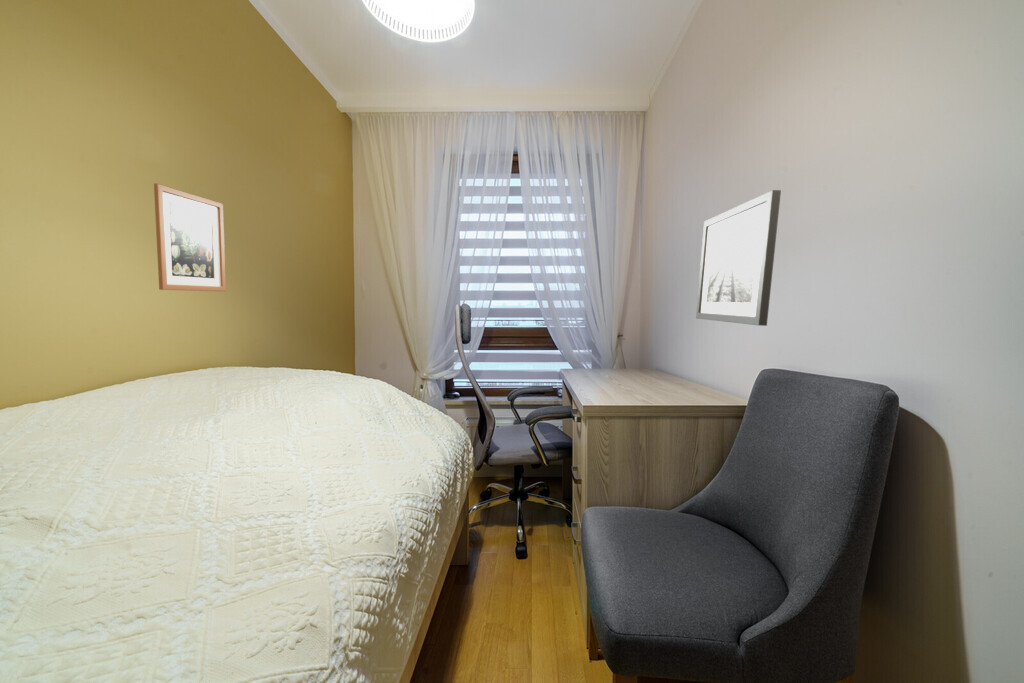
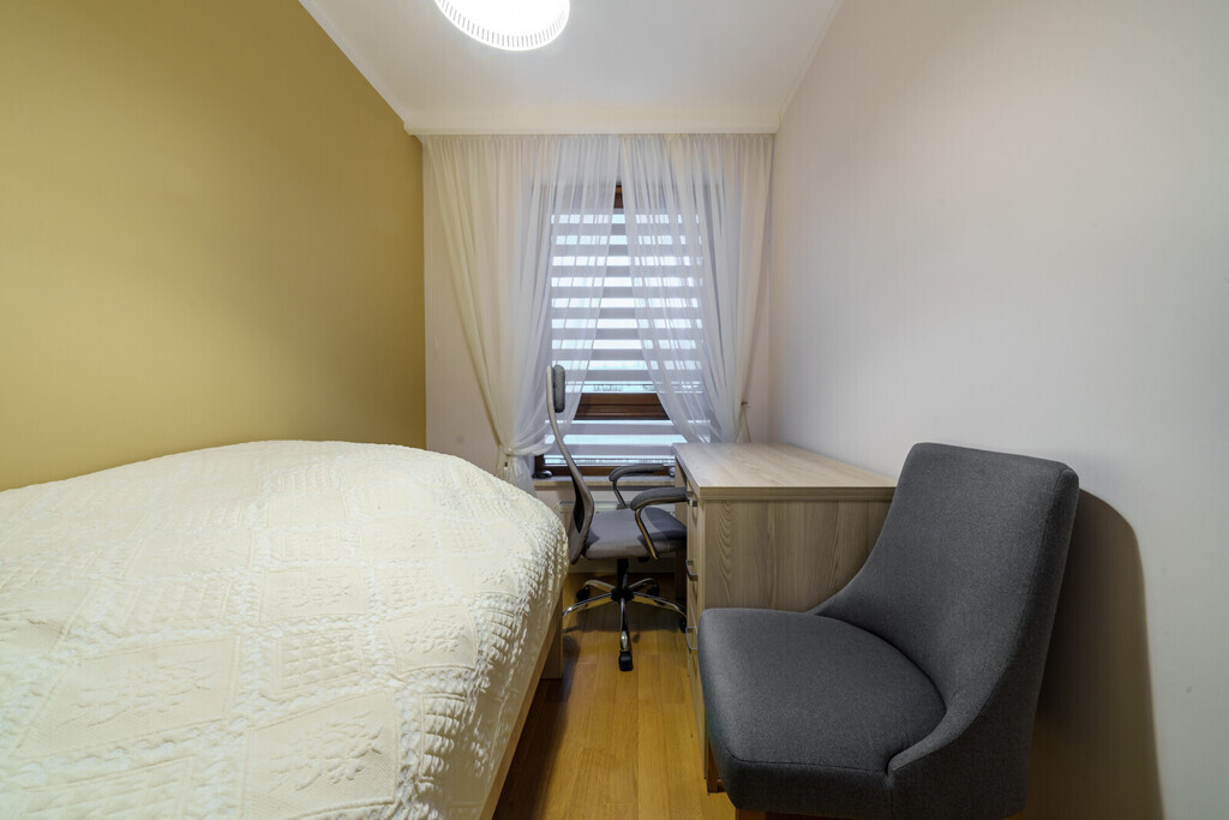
- wall art [695,189,782,327]
- wall art [153,182,227,292]
